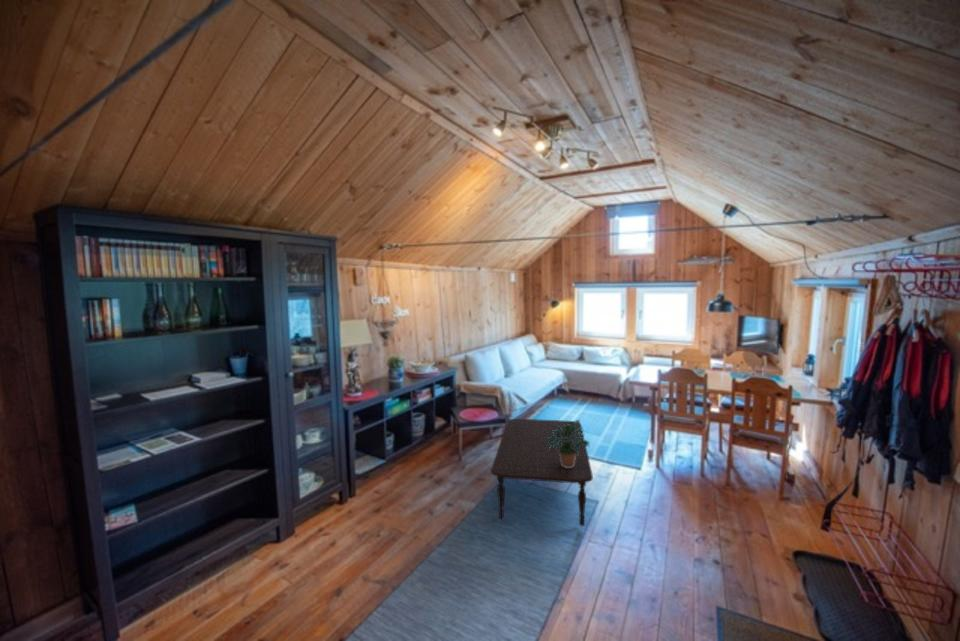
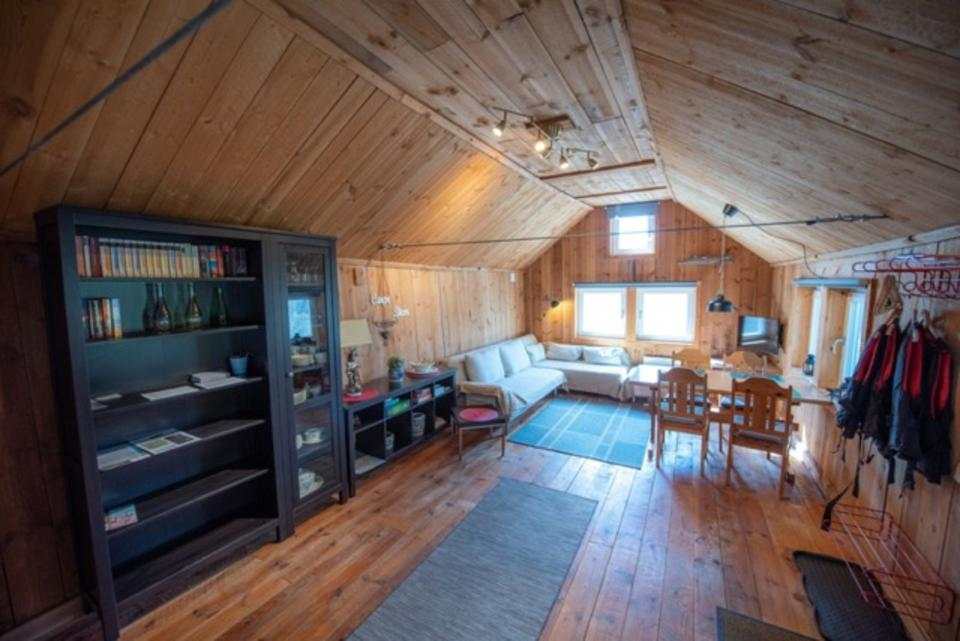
- potted plant [547,419,591,468]
- coffee table [490,418,594,527]
